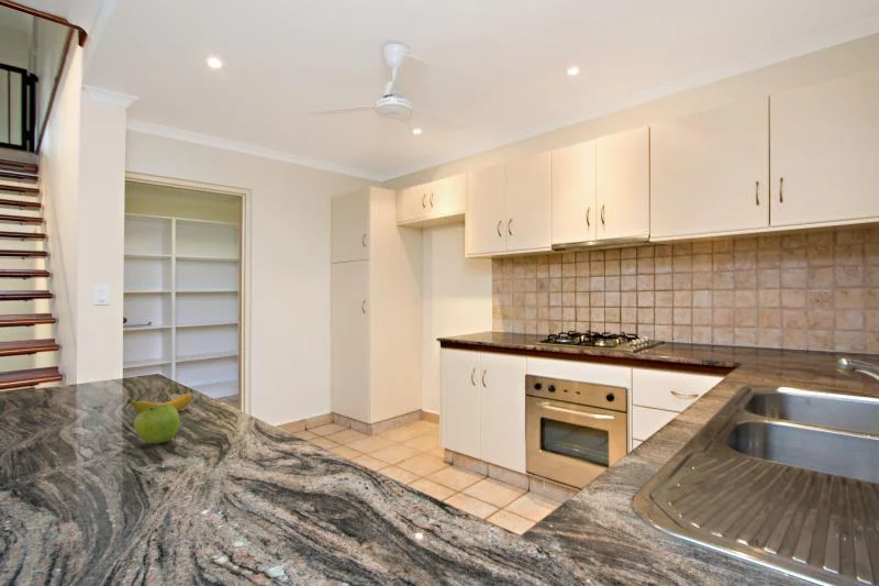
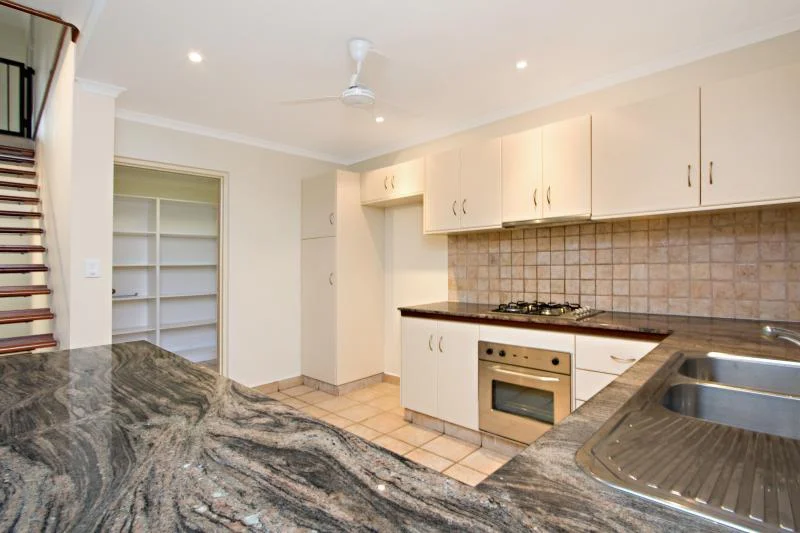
- banana [126,392,193,414]
- fruit [133,405,181,445]
